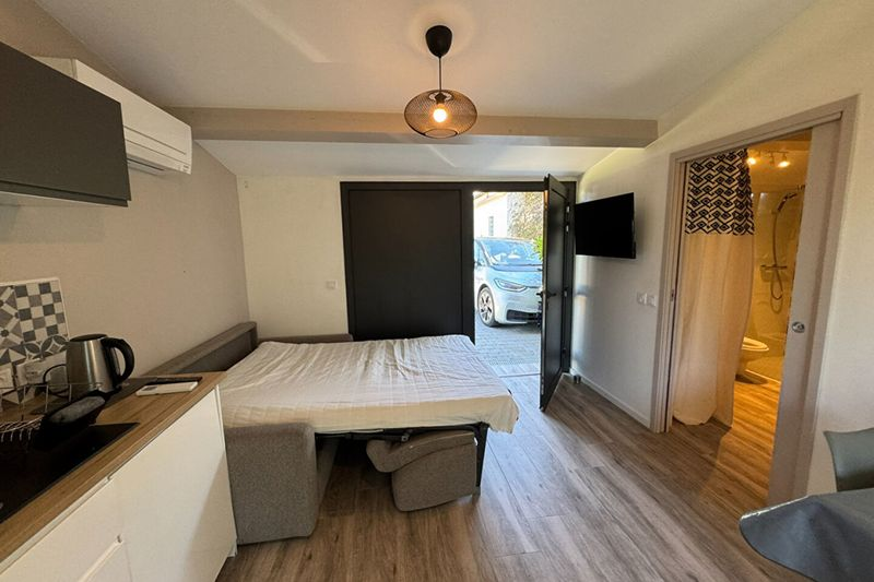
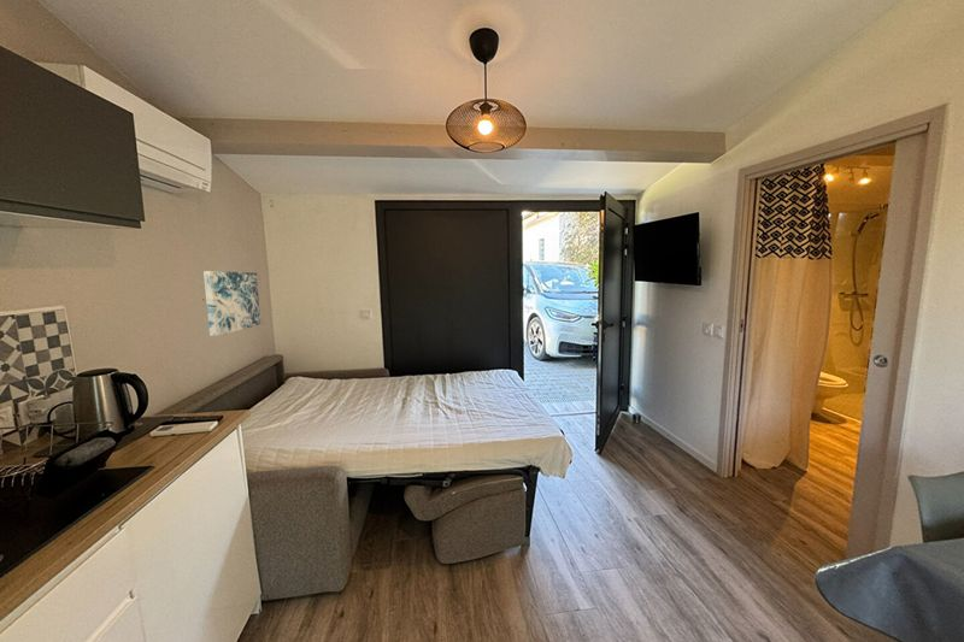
+ wall art [202,270,261,337]
